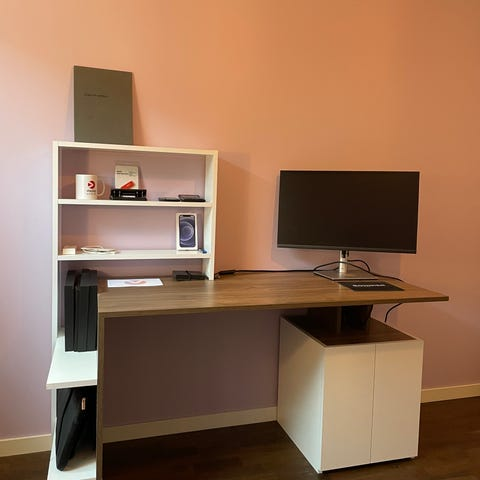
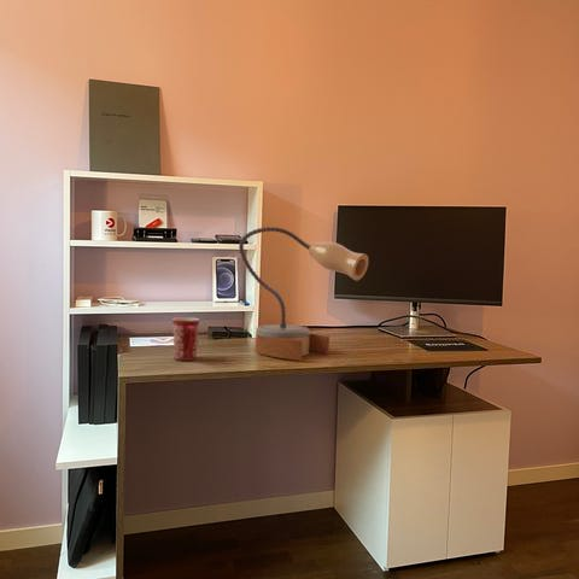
+ table lamp [238,226,369,362]
+ mug [171,316,200,362]
